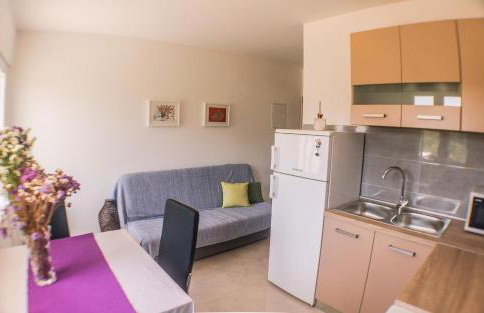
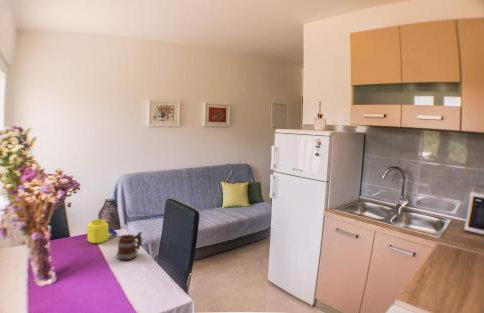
+ mug [115,231,143,261]
+ jar [86,218,118,244]
